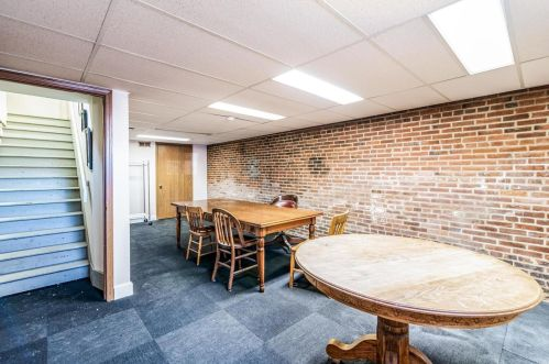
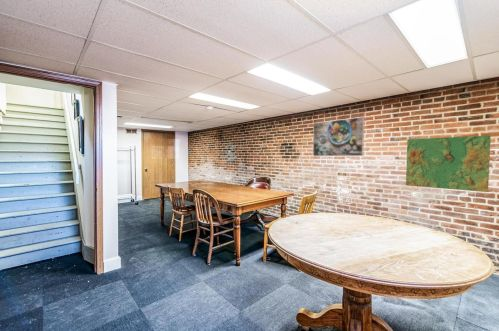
+ map [405,134,492,193]
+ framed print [312,116,365,157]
